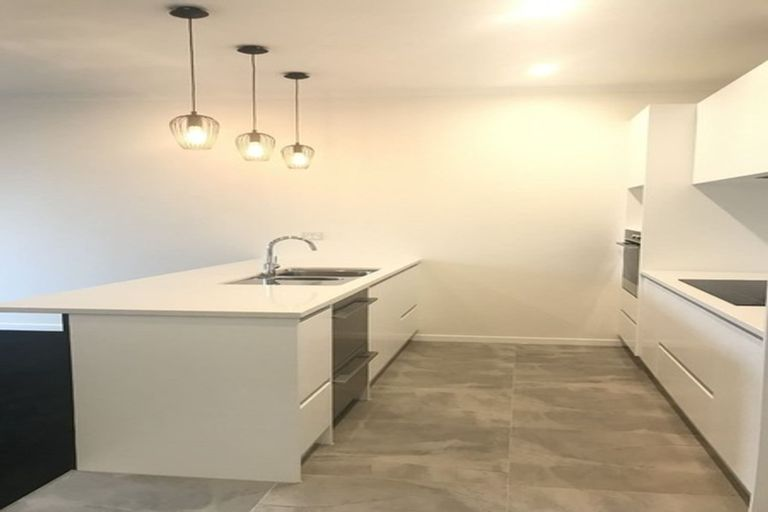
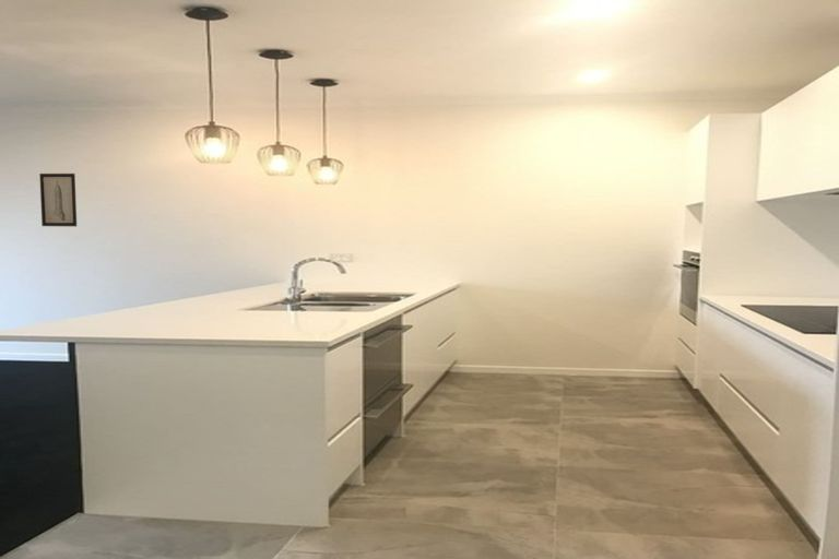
+ wall art [38,173,78,227]
